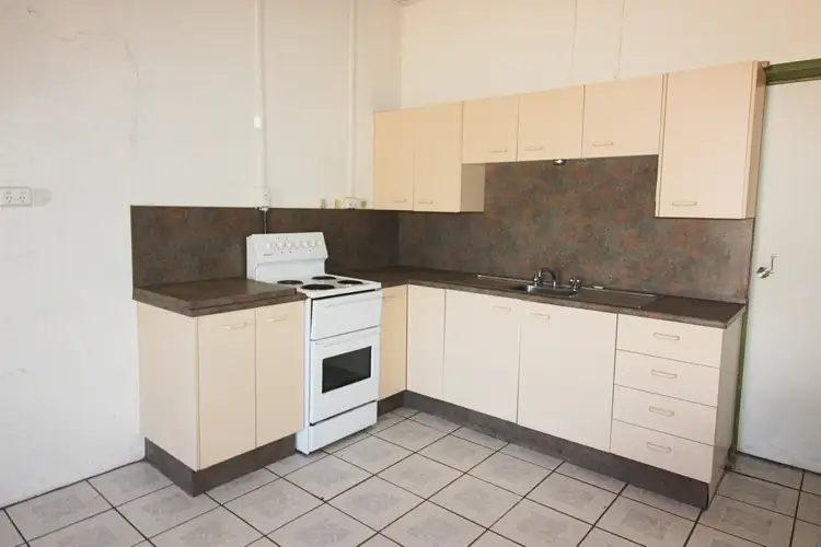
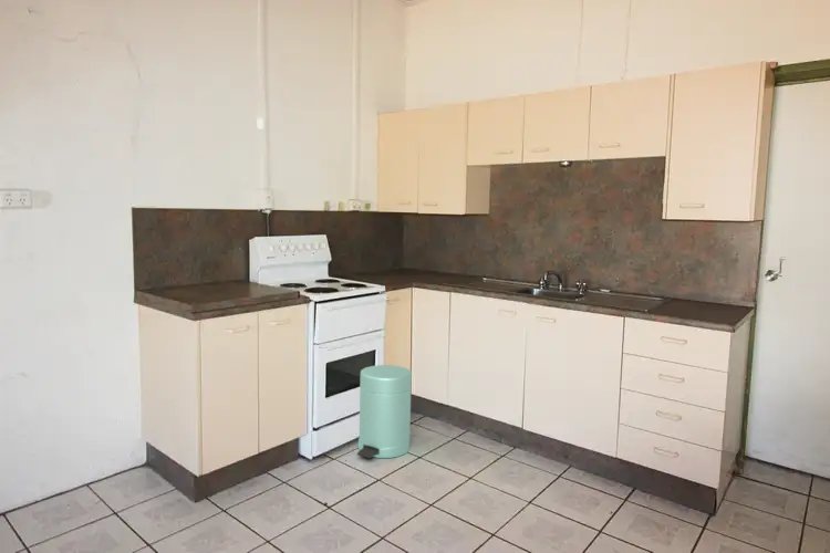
+ trash can [355,364,413,459]
